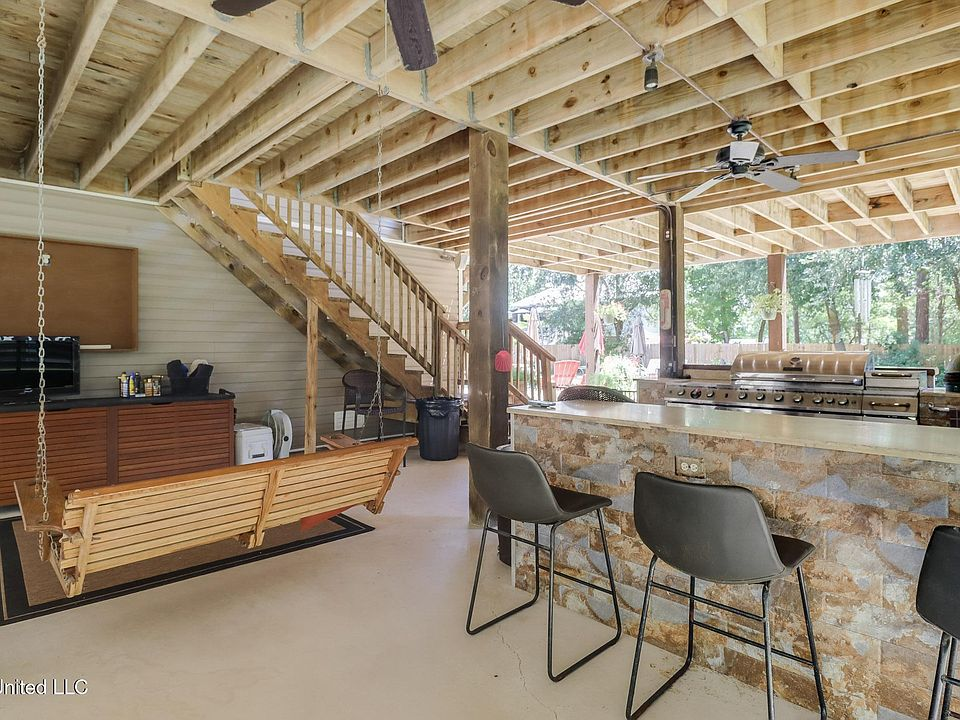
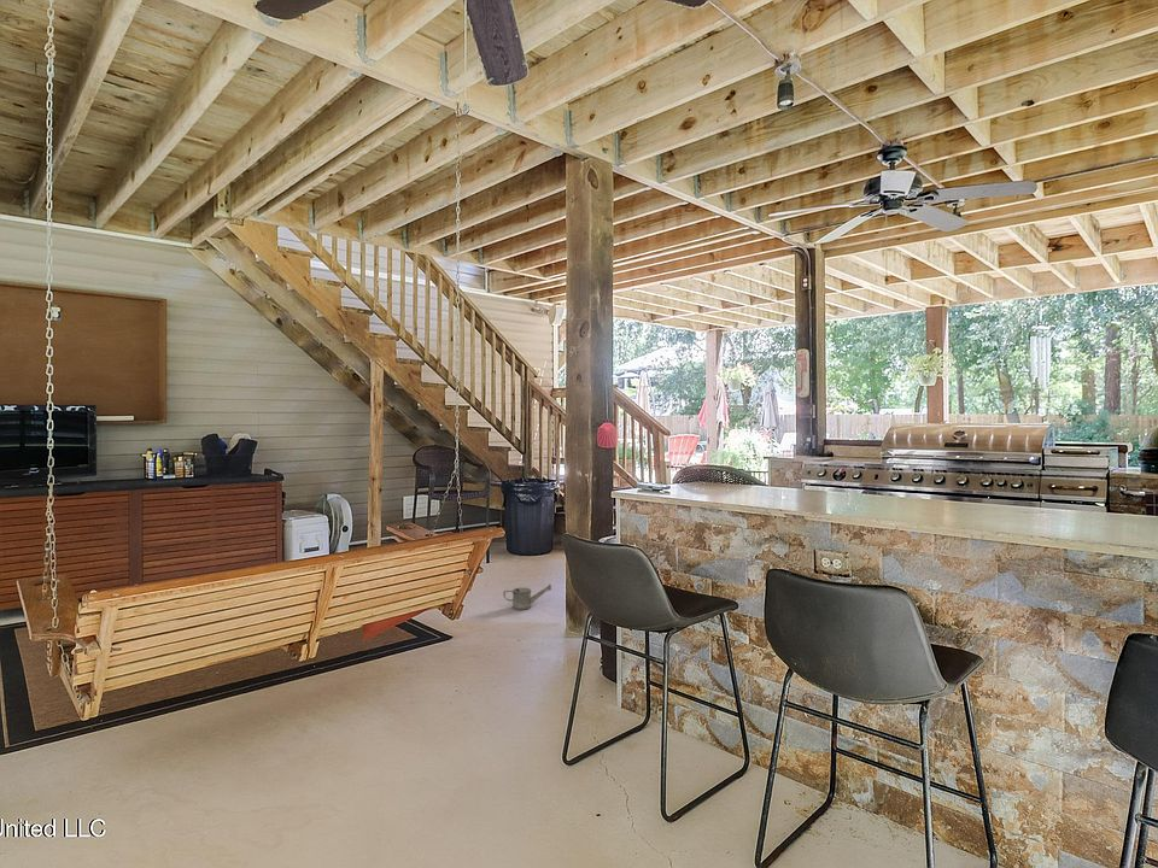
+ watering can [502,583,552,611]
